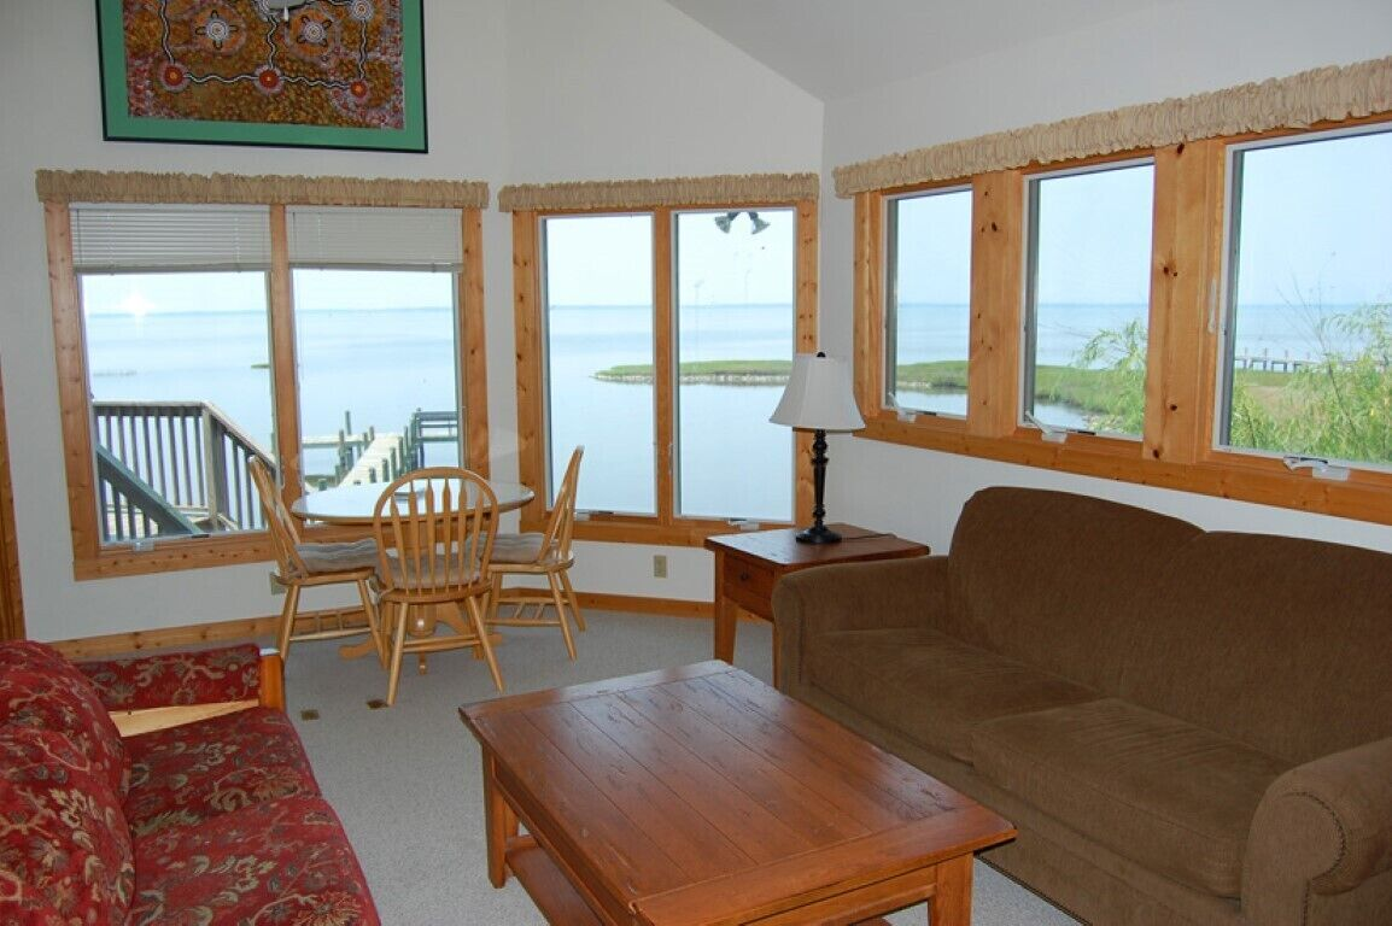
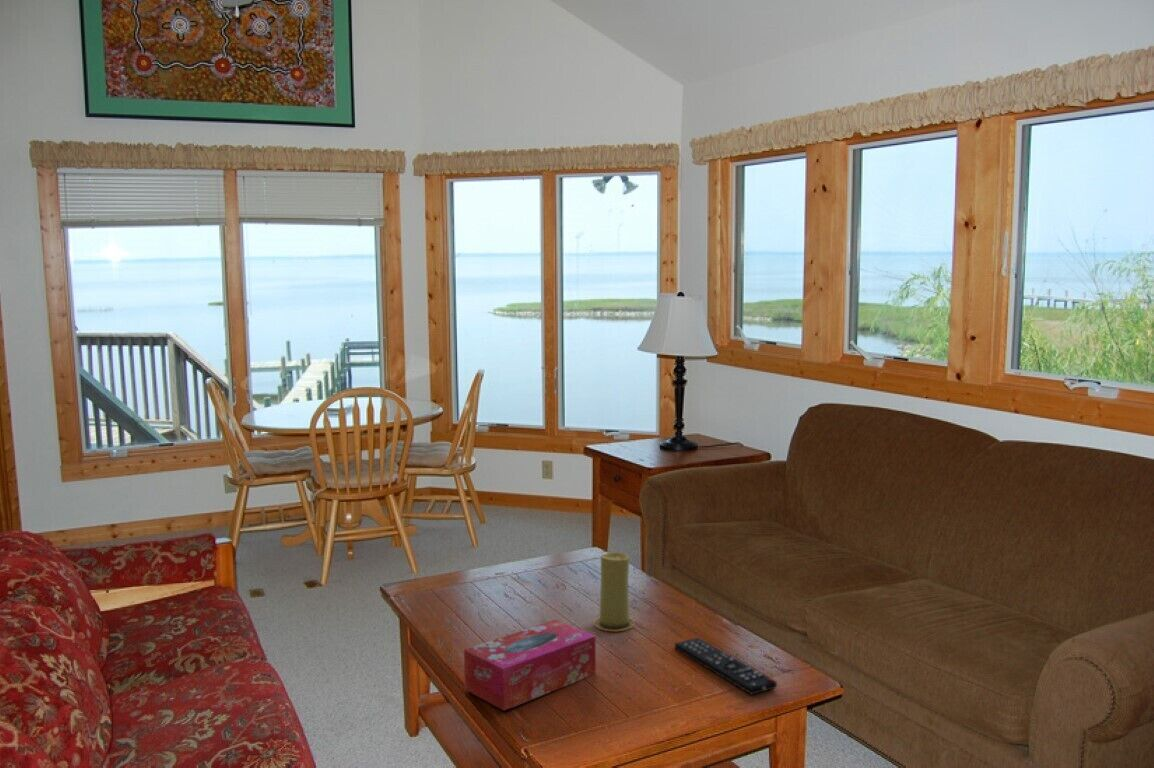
+ candle [593,551,636,632]
+ tissue box [463,619,597,712]
+ remote control [674,637,778,696]
